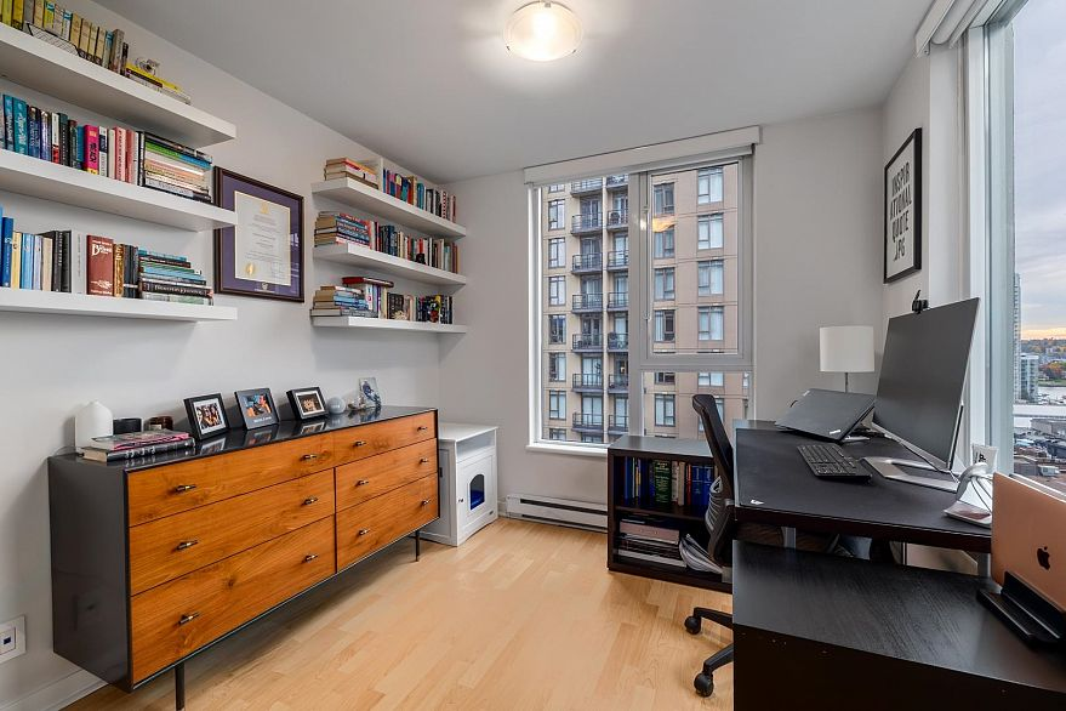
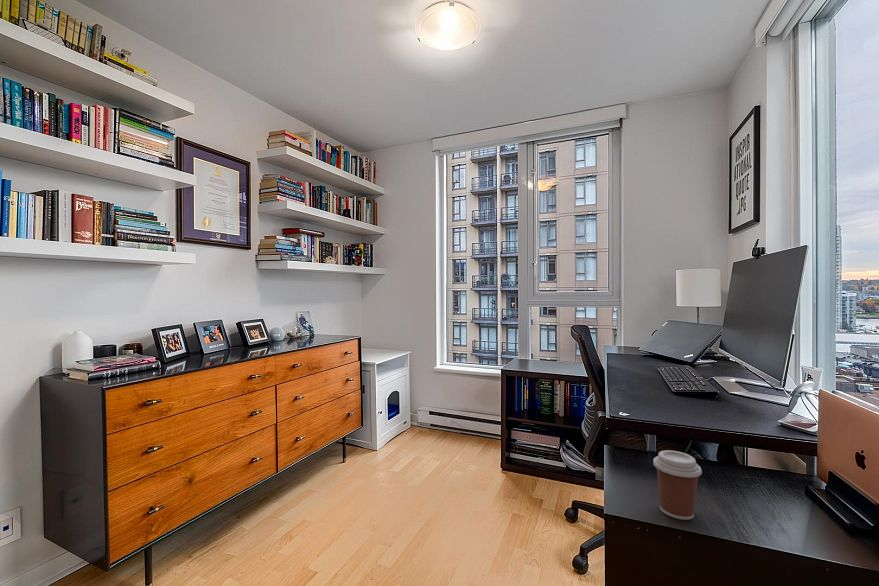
+ coffee cup [652,449,703,521]
